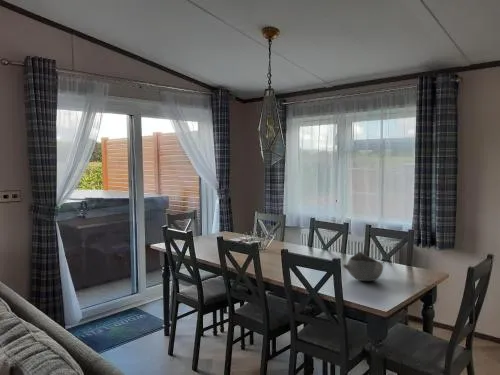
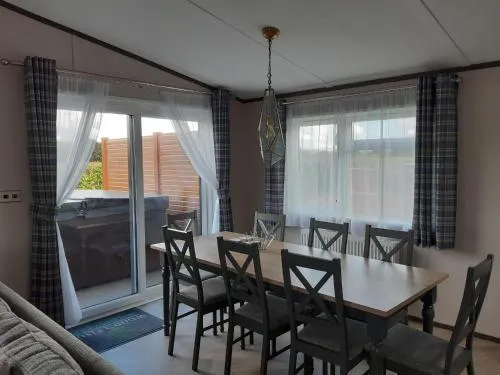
- bowl [342,251,384,282]
